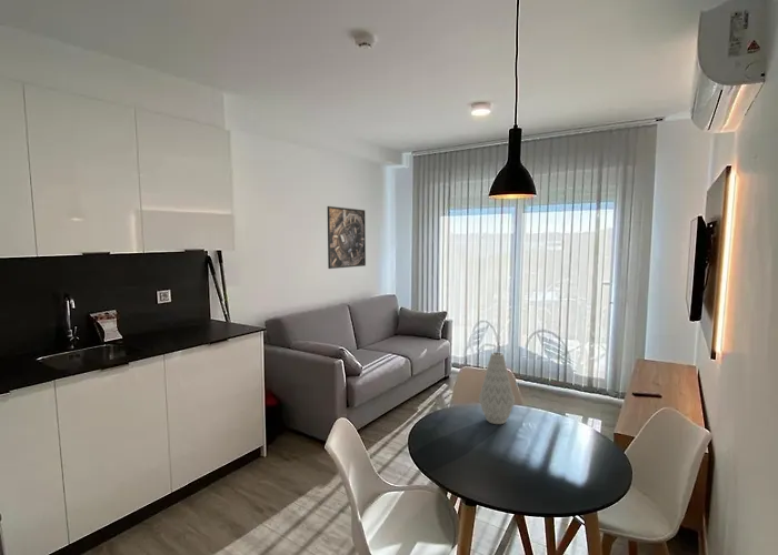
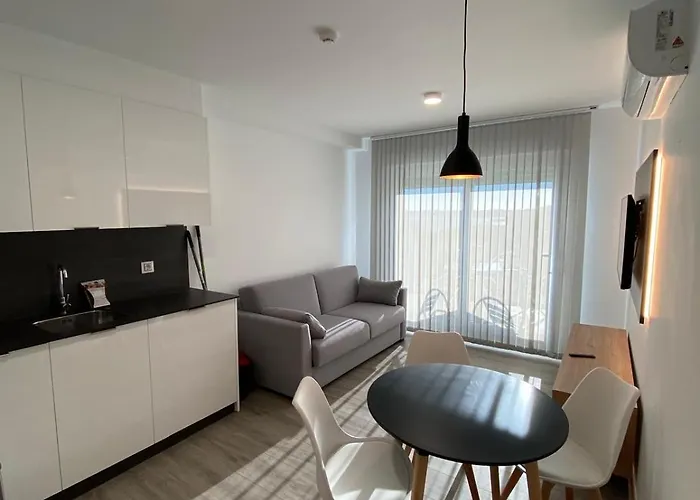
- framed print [326,205,367,270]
- vase [478,351,516,425]
